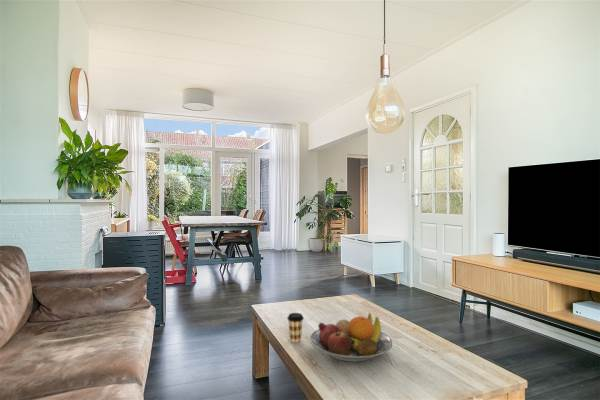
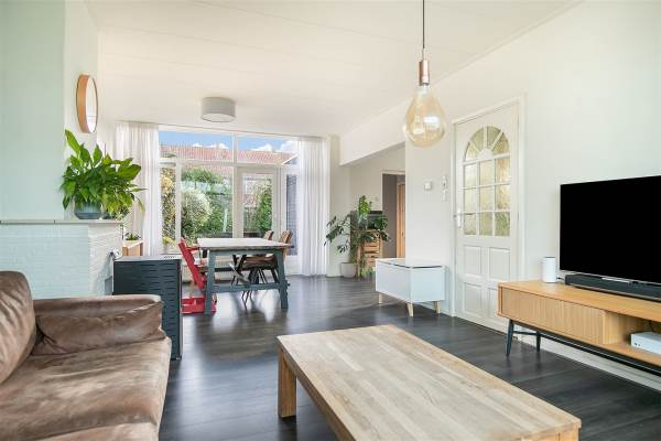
- fruit bowl [309,312,393,363]
- coffee cup [286,312,305,344]
